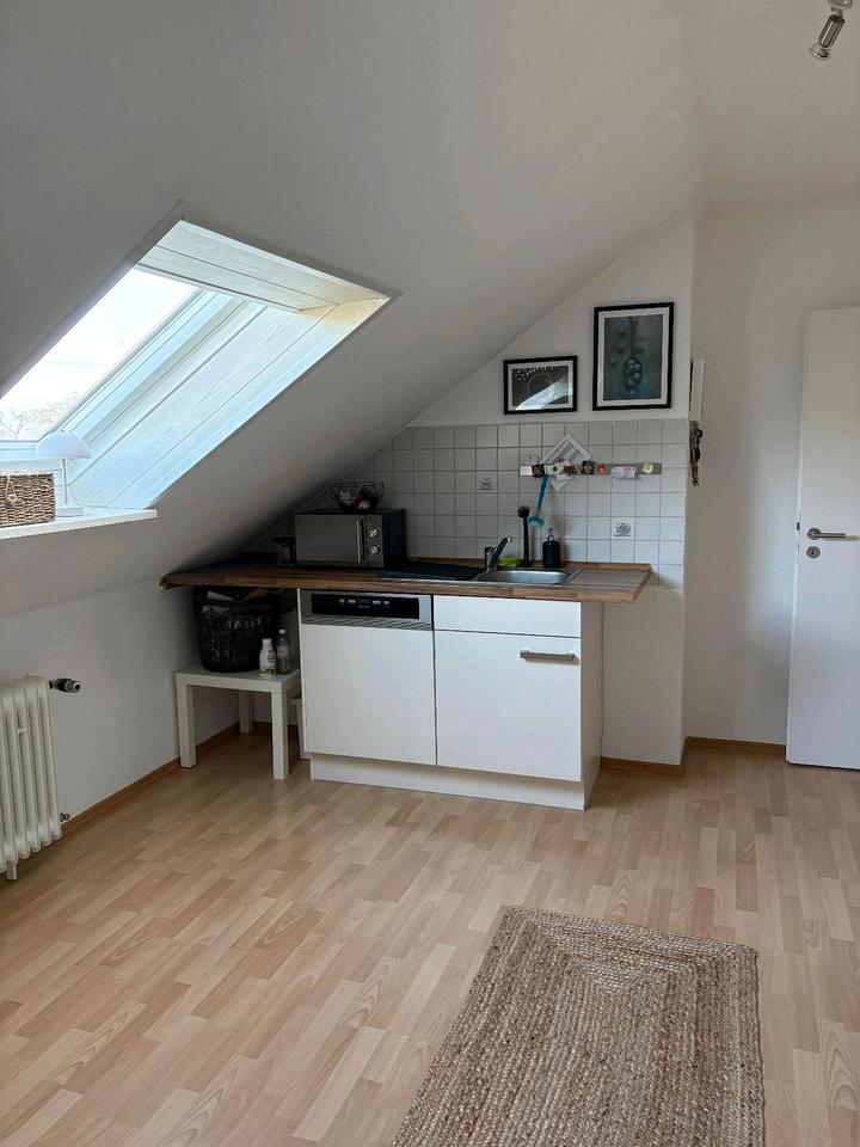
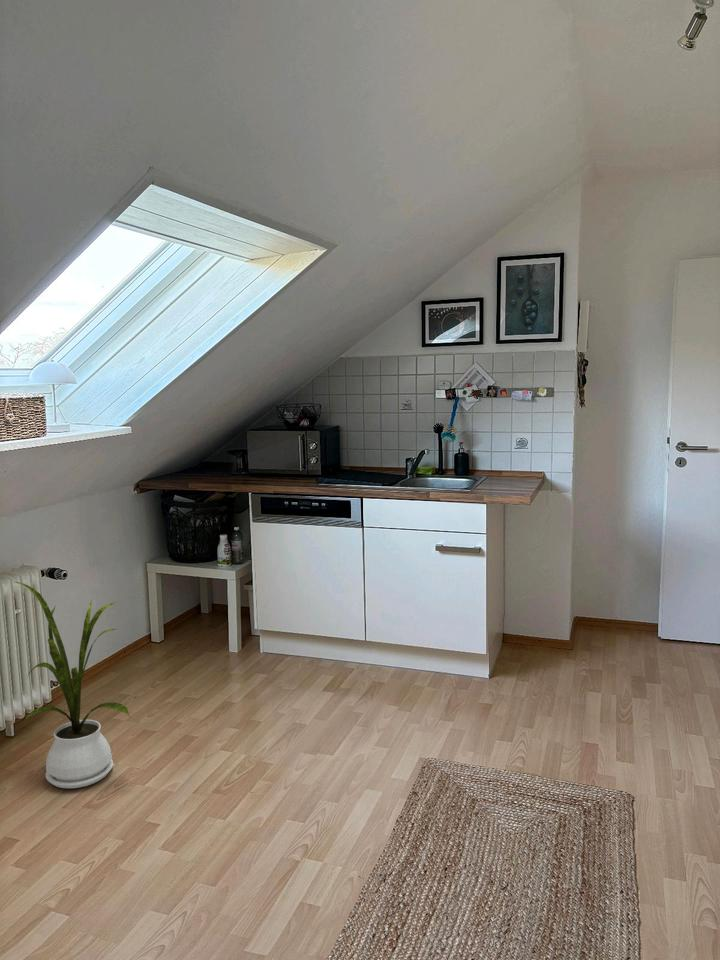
+ house plant [13,580,131,789]
